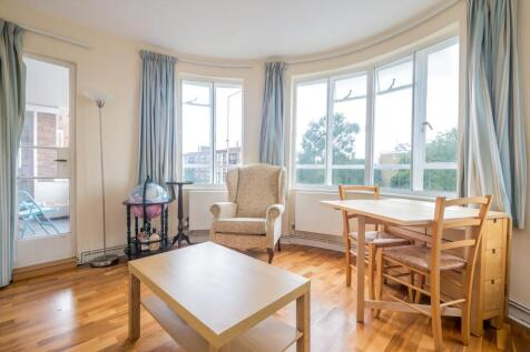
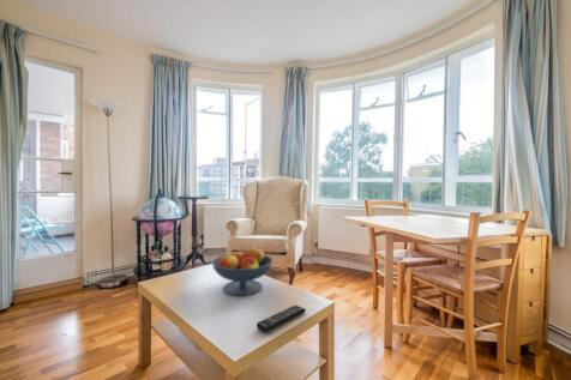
+ fruit bowl [211,246,275,297]
+ remote control [256,303,307,333]
